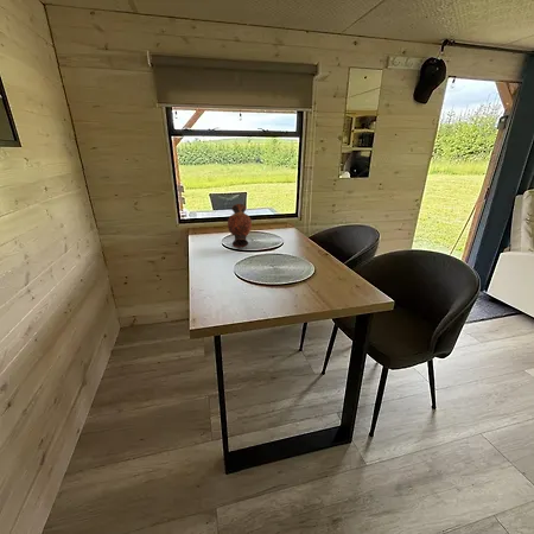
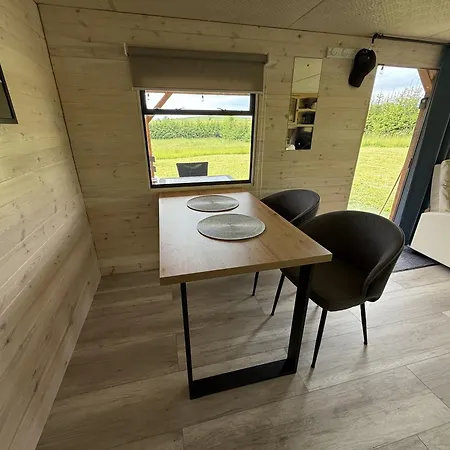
- vase [227,203,253,249]
